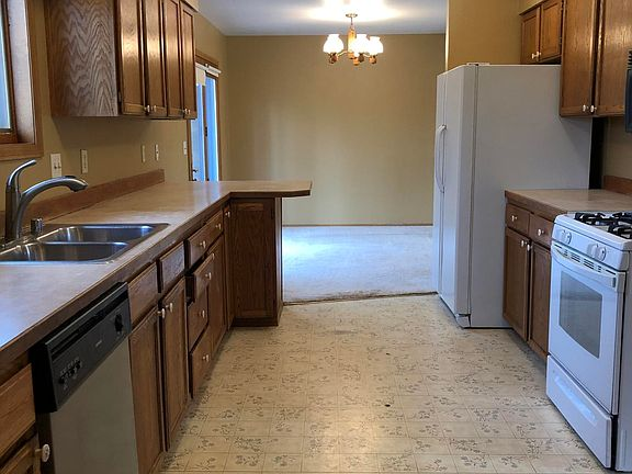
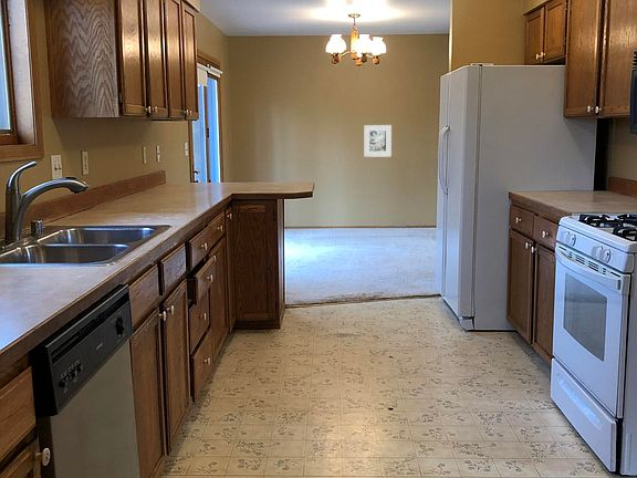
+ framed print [364,124,393,158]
